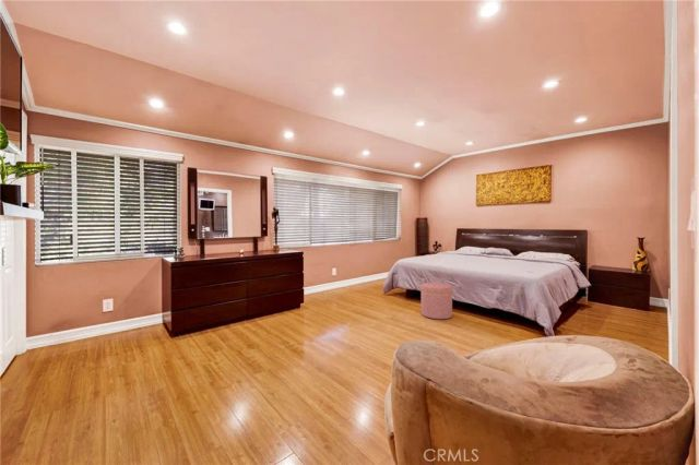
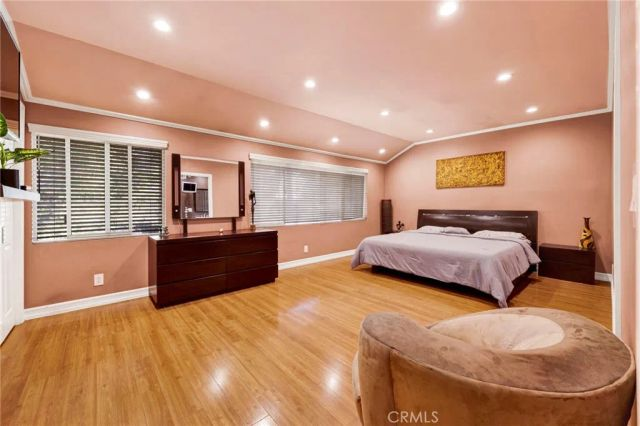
- ottoman [419,282,453,320]
